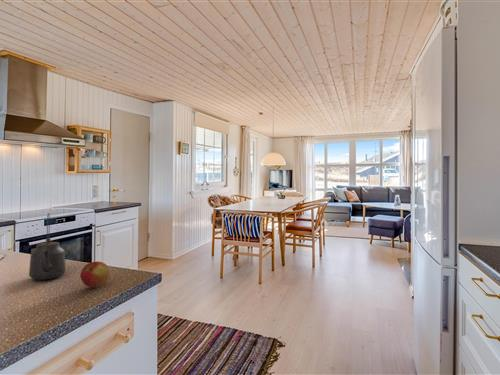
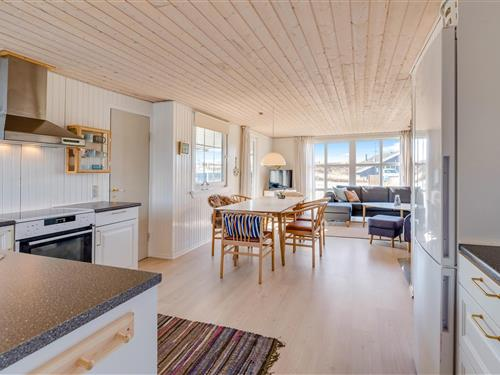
- kettle [28,212,67,281]
- apple [79,260,111,289]
